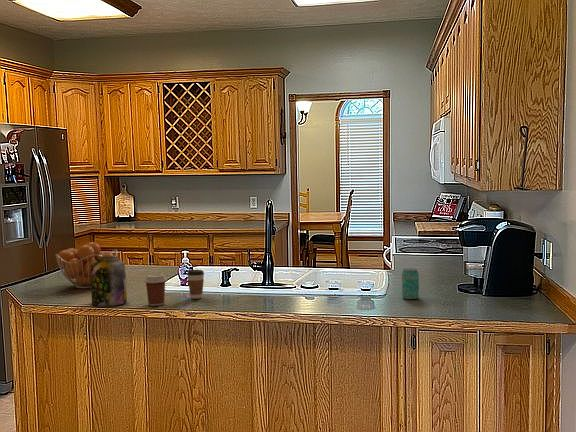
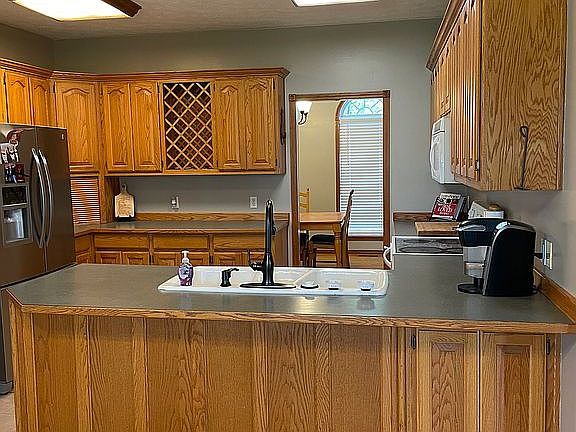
- coffee cup [143,273,168,307]
- fruit basket [55,241,118,289]
- beverage can [401,267,420,300]
- jar [90,256,128,307]
- coffee cup [186,269,205,300]
